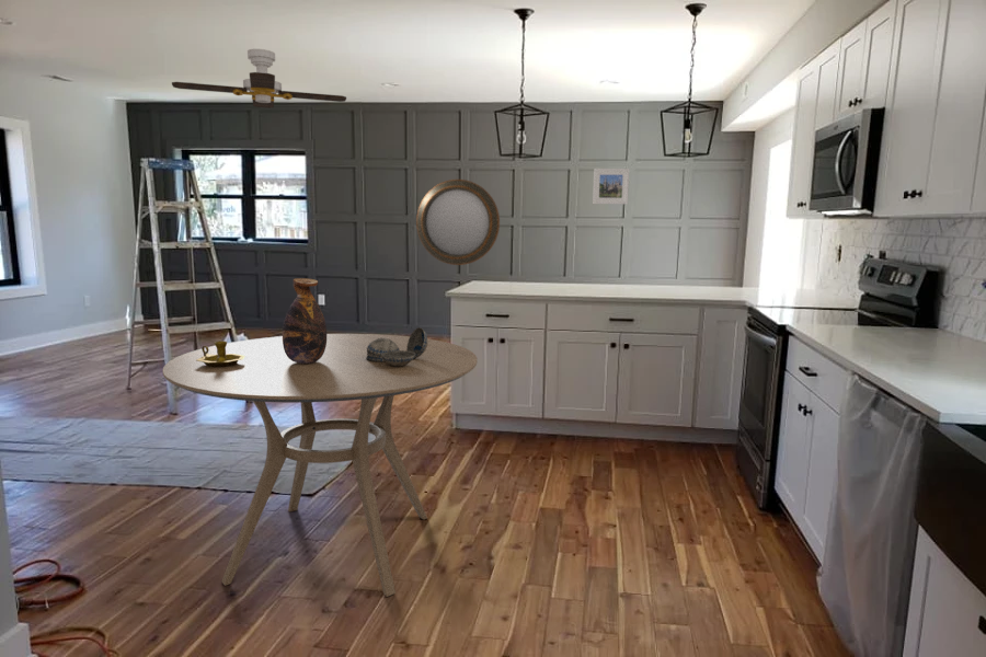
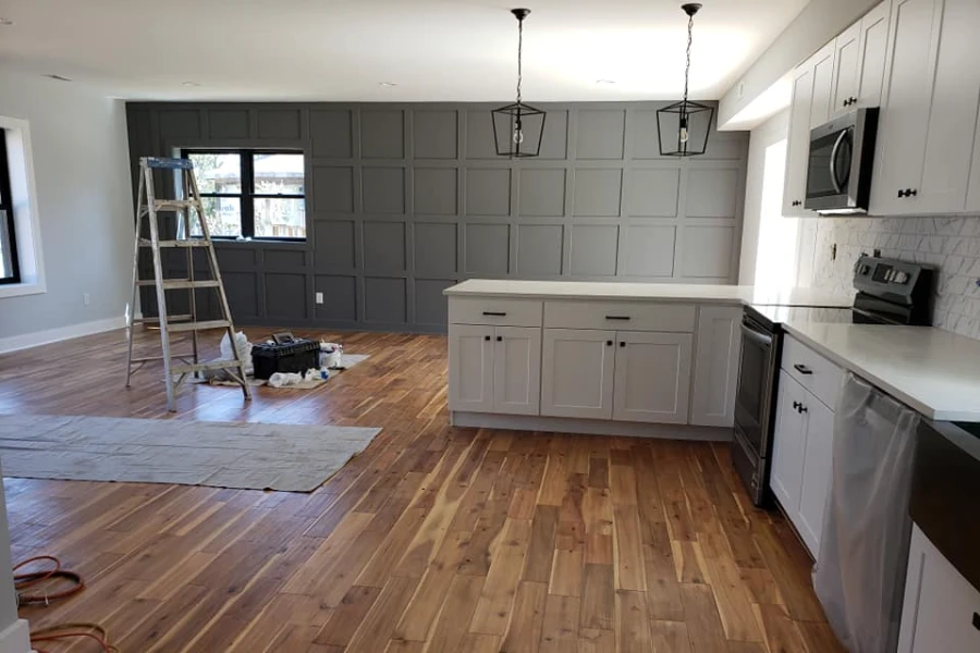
- decorative bowl [366,326,428,367]
- candlestick [196,341,245,367]
- ceiling fan [171,48,347,110]
- vase [280,277,328,364]
- home mirror [415,178,501,266]
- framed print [592,168,630,205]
- dining table [161,333,479,598]
